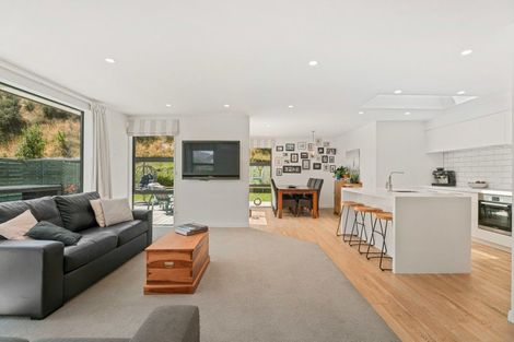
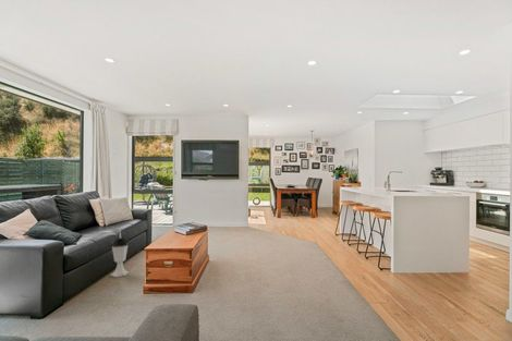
+ lantern [108,230,131,278]
